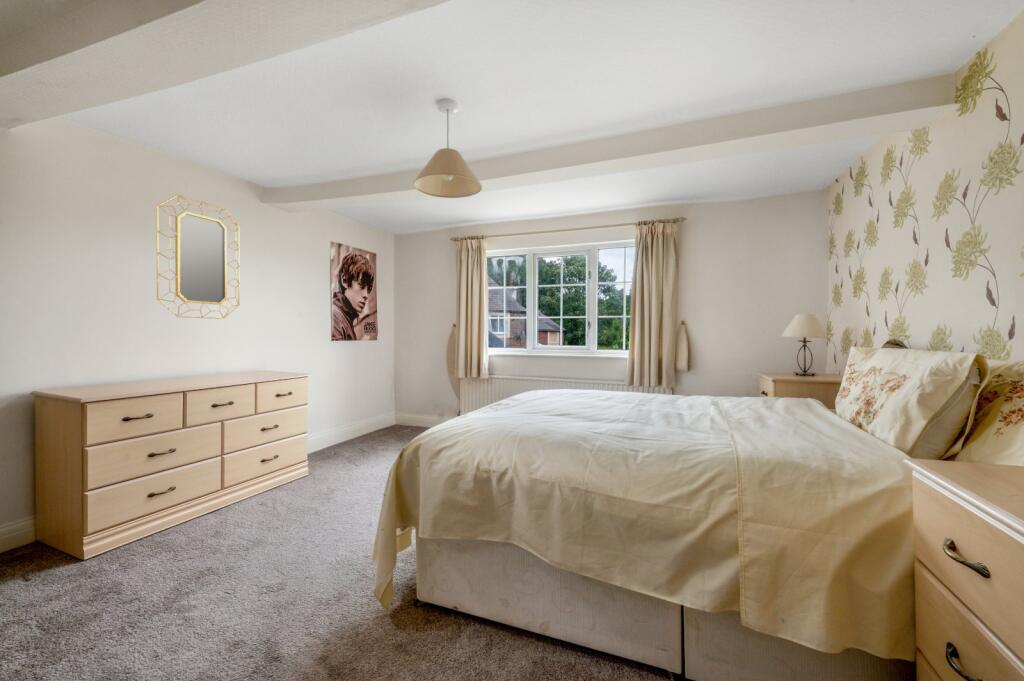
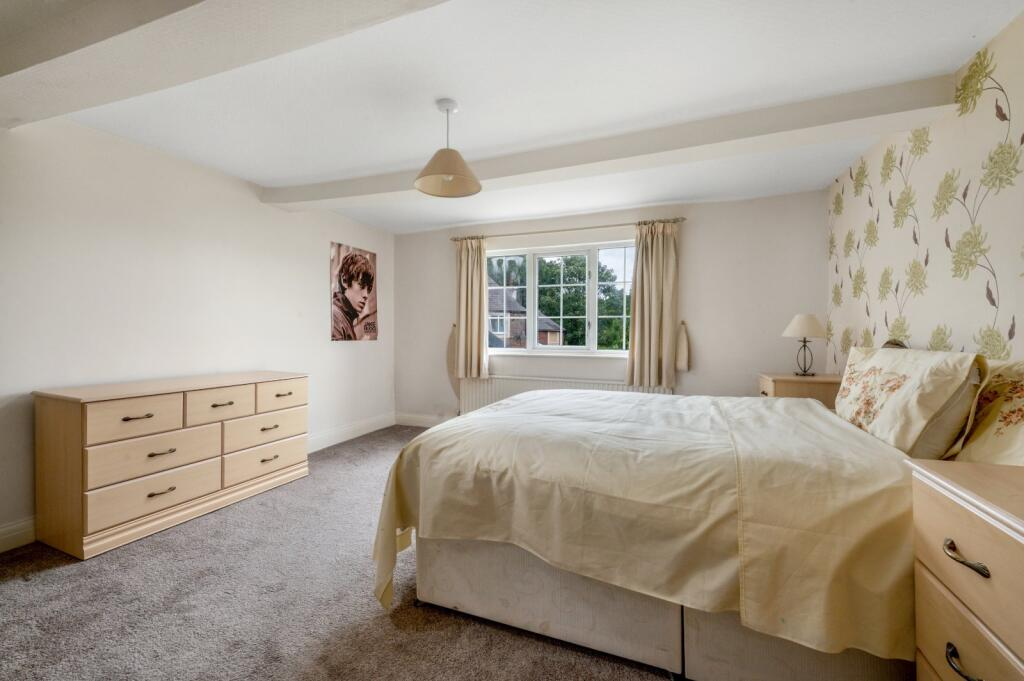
- home mirror [156,194,240,320]
